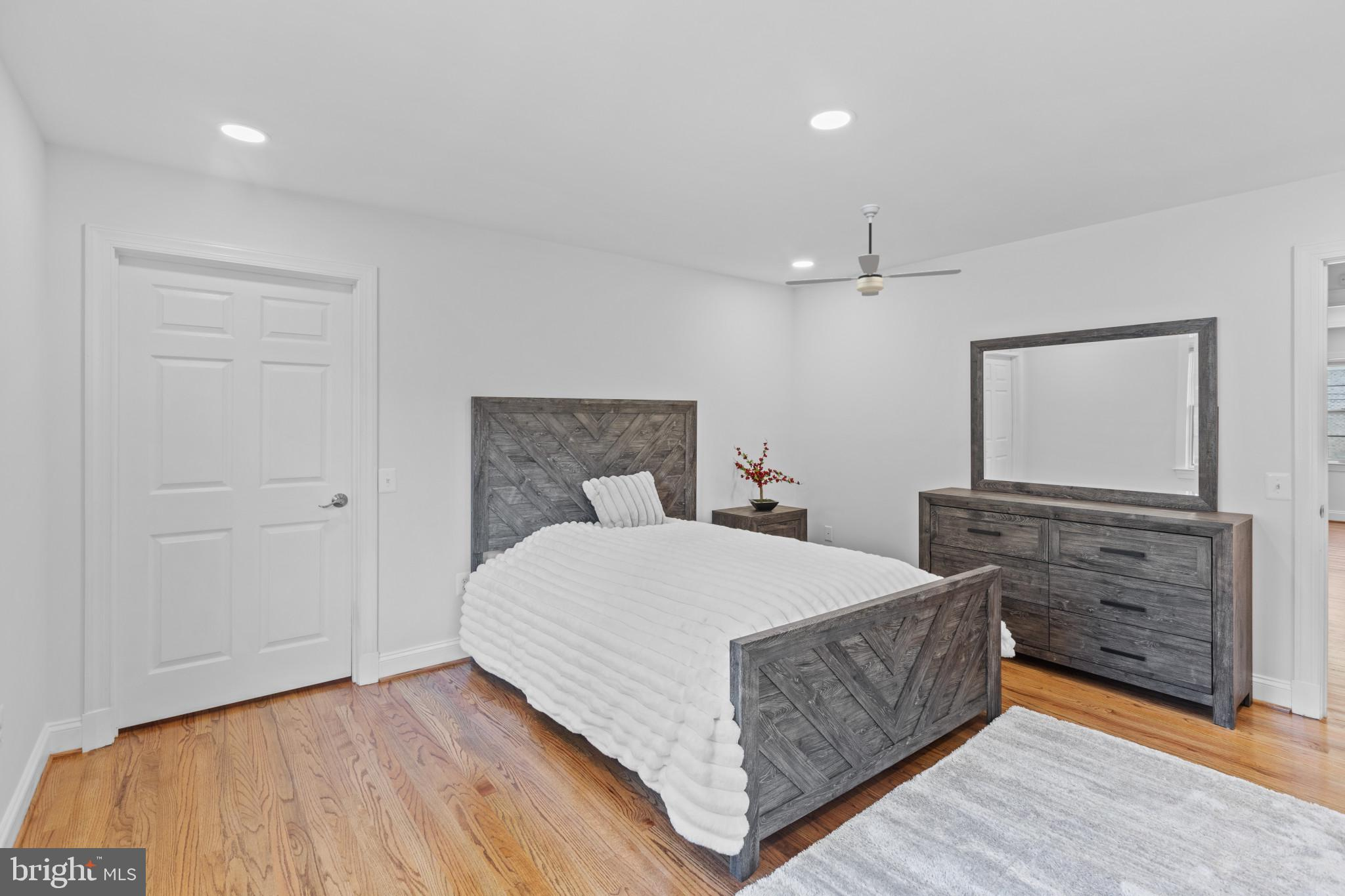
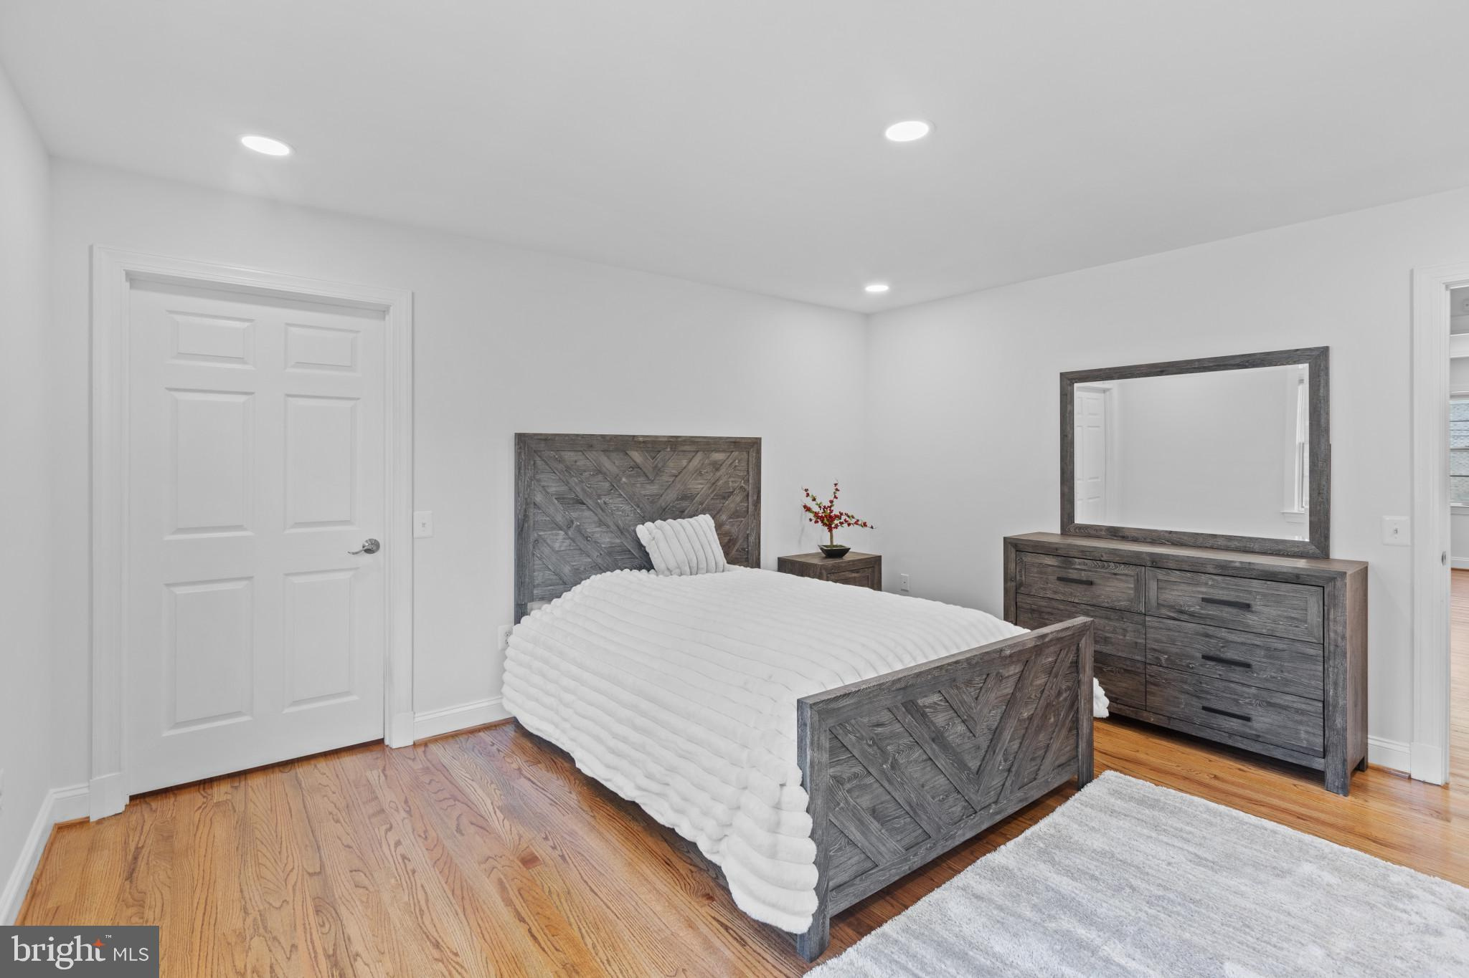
- ceiling fan [785,203,962,297]
